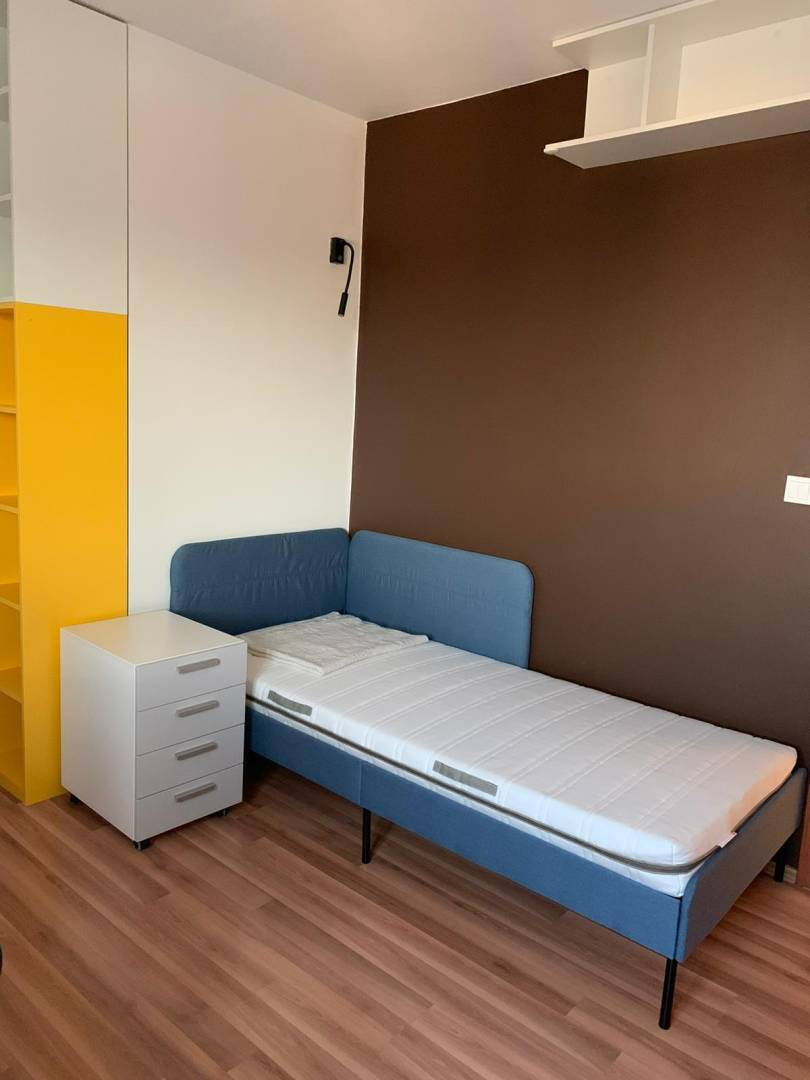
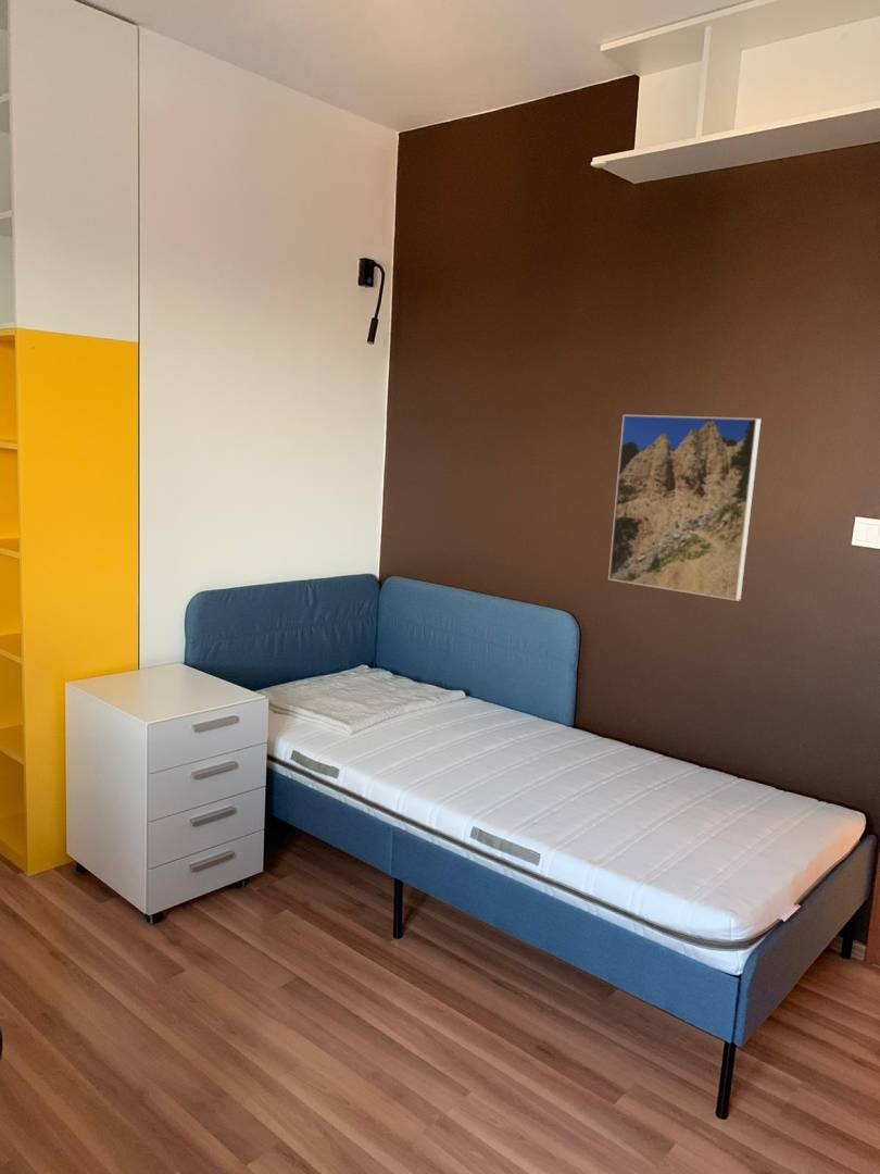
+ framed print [607,414,763,602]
